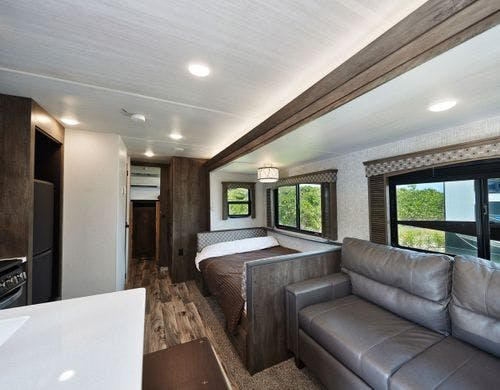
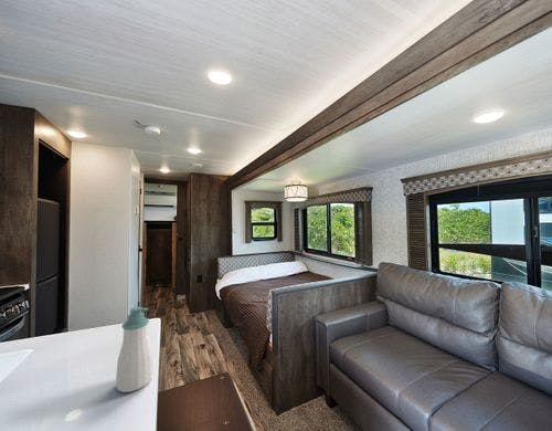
+ soap bottle [115,306,153,393]
